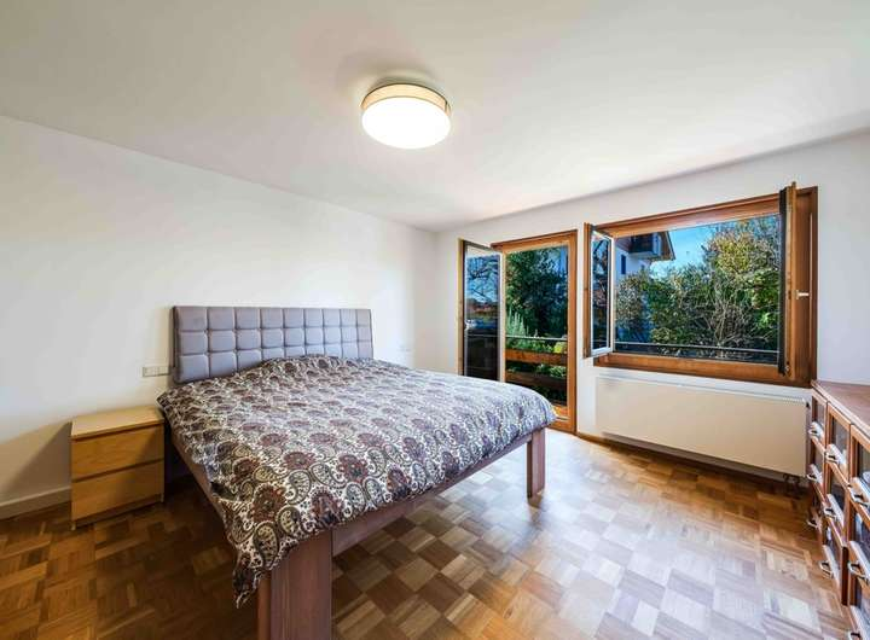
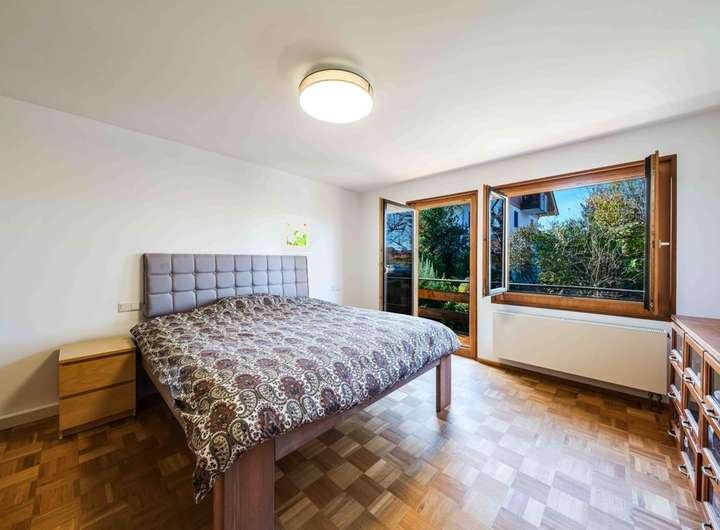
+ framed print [279,213,313,253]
